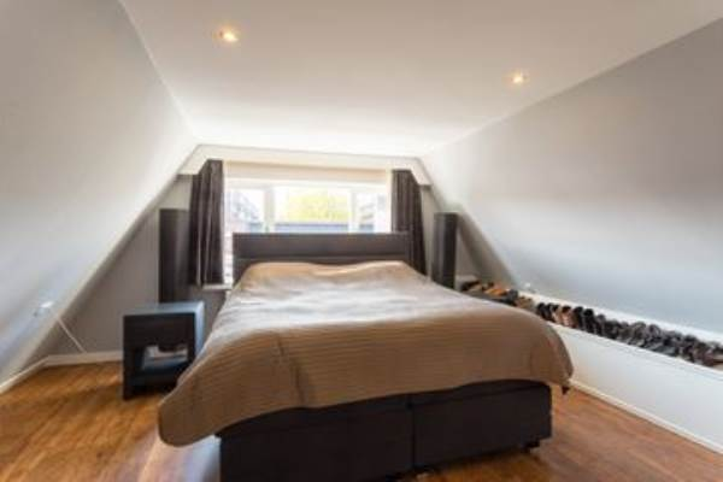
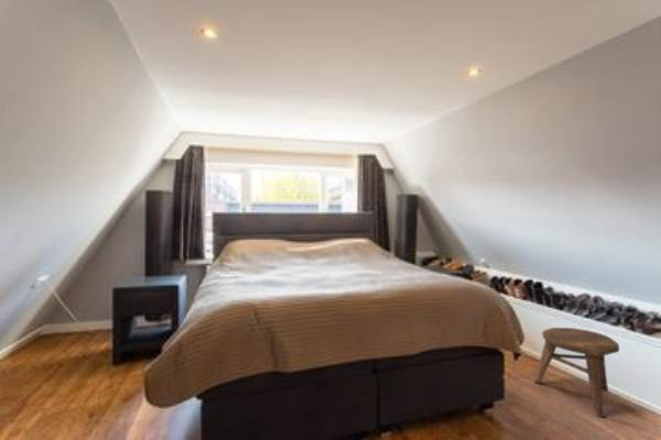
+ stool [533,327,620,418]
